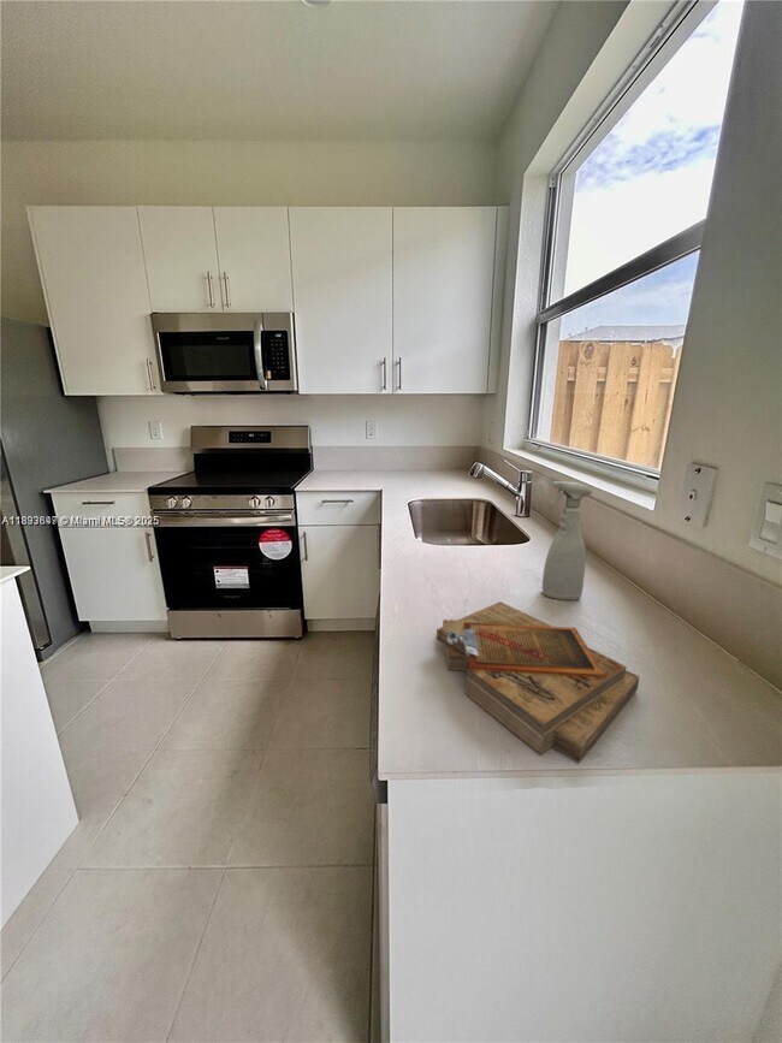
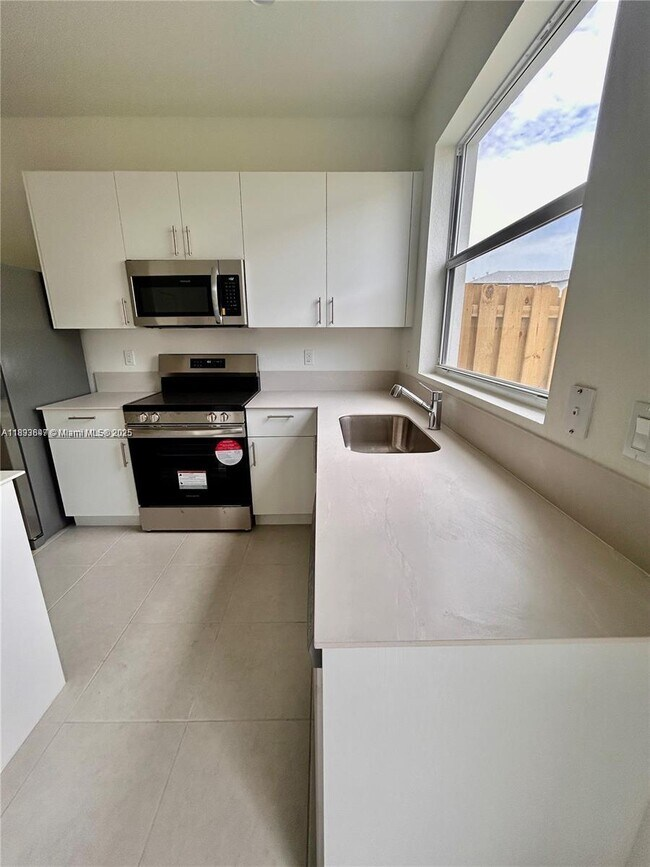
- clipboard [436,600,641,764]
- spray bottle [541,480,593,601]
